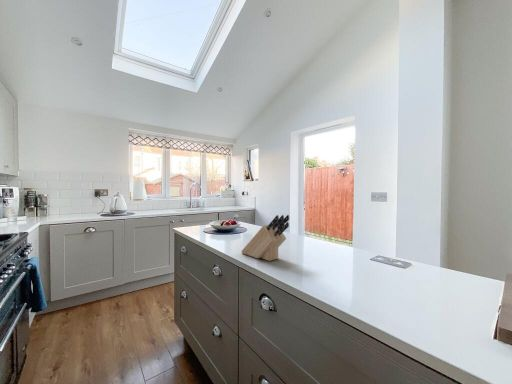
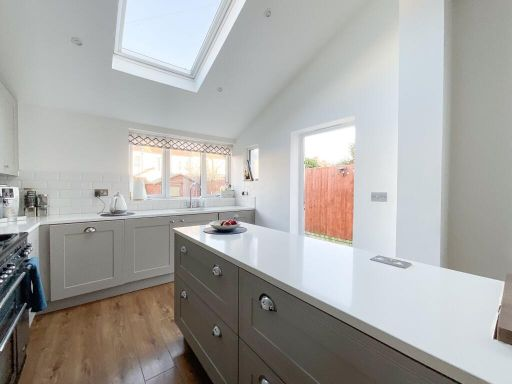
- knife block [240,214,290,262]
